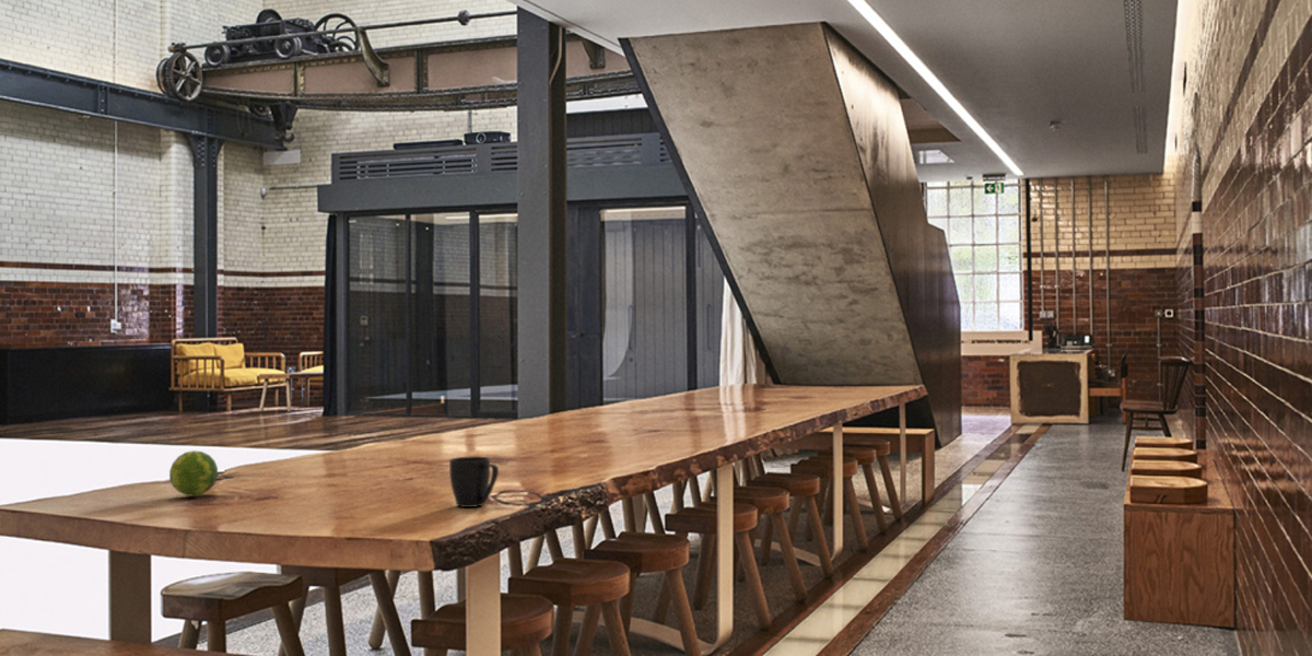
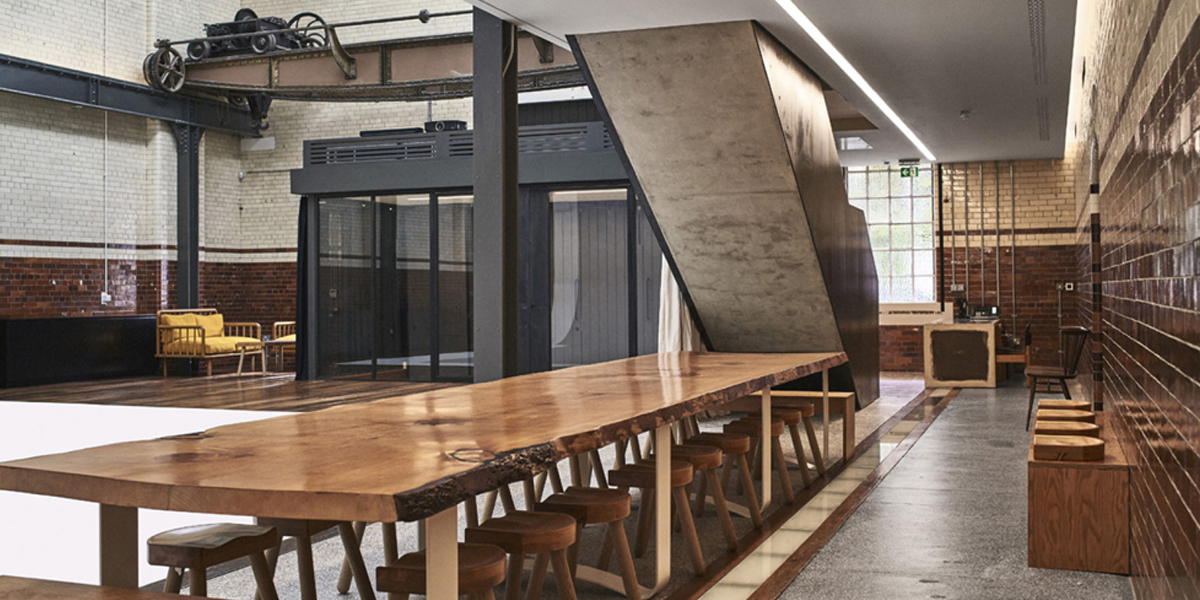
- fruit [168,449,219,497]
- mug [448,456,500,508]
